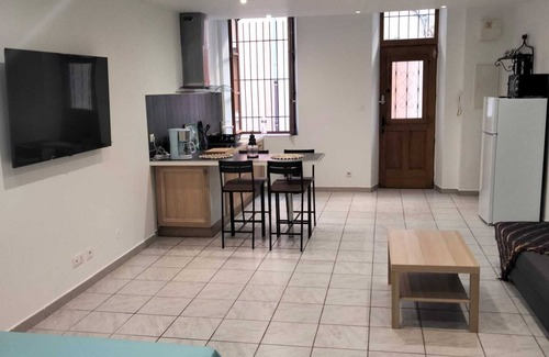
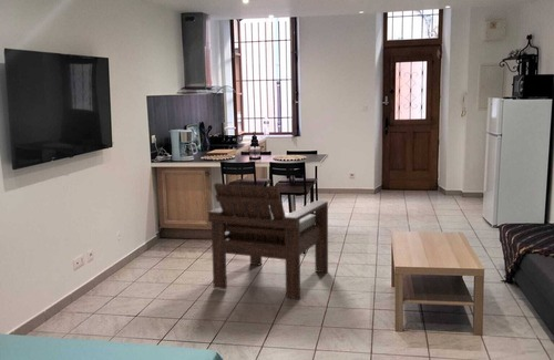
+ chair [207,182,329,300]
